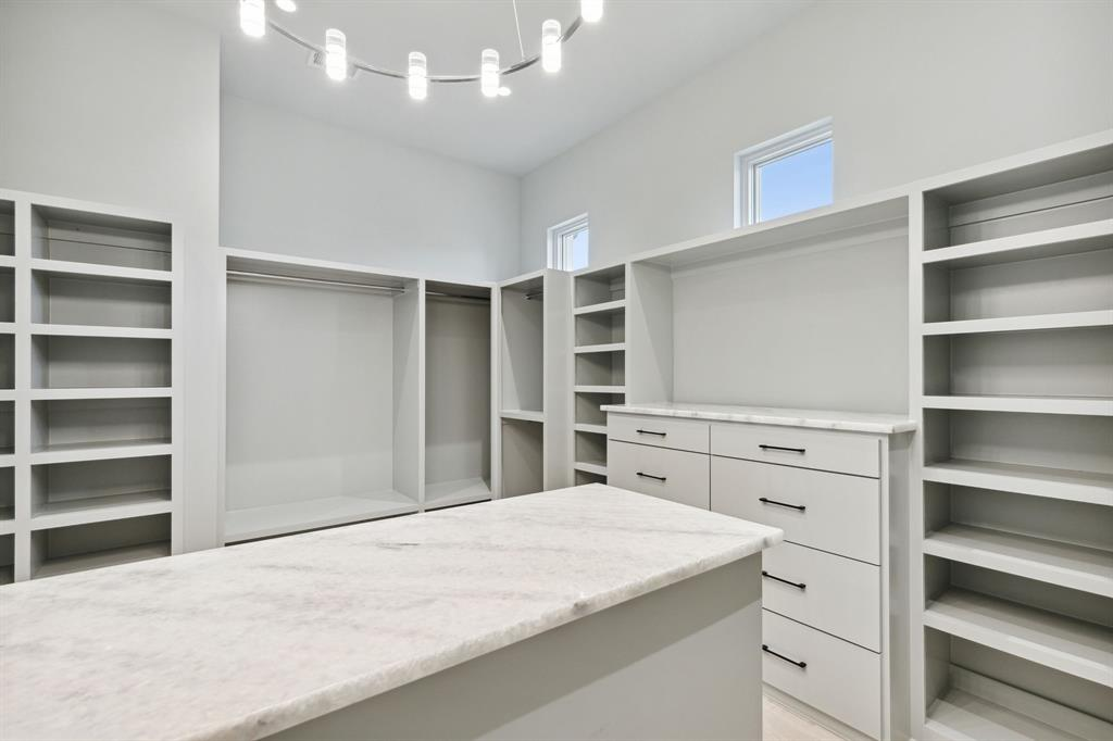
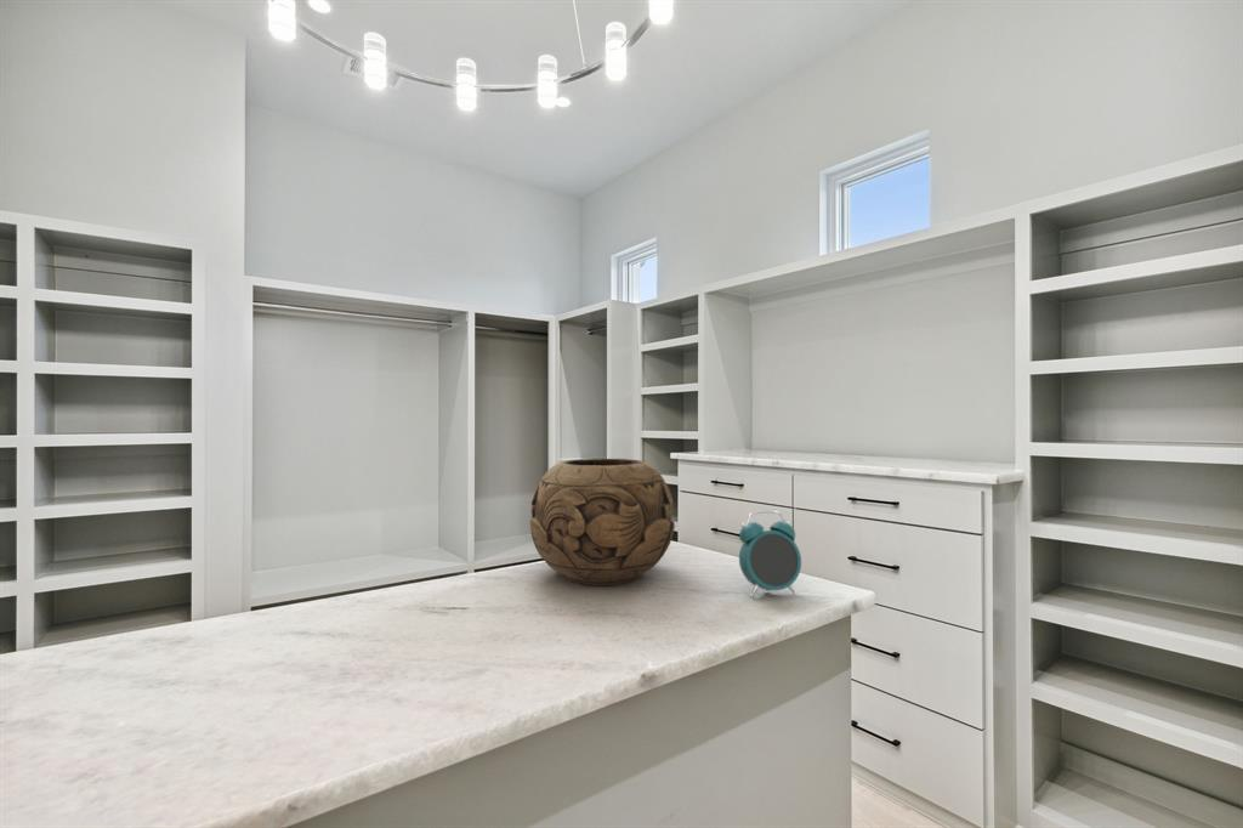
+ decorative bowl [529,458,676,586]
+ alarm clock [738,510,802,599]
